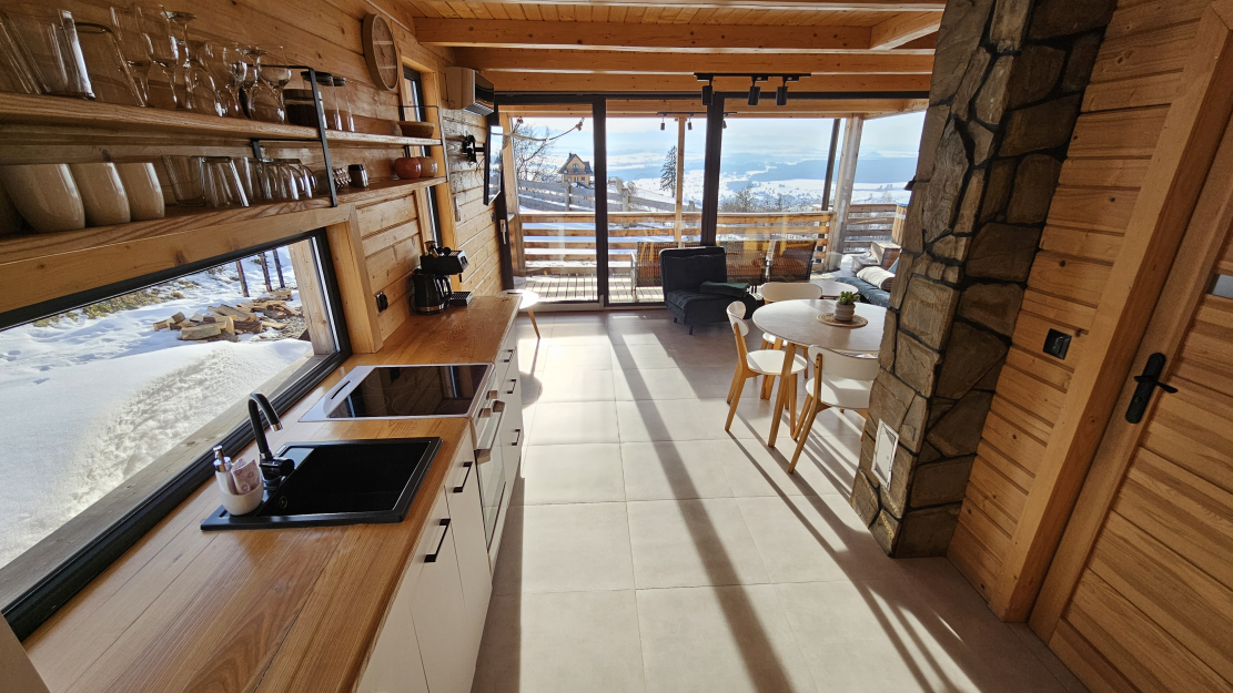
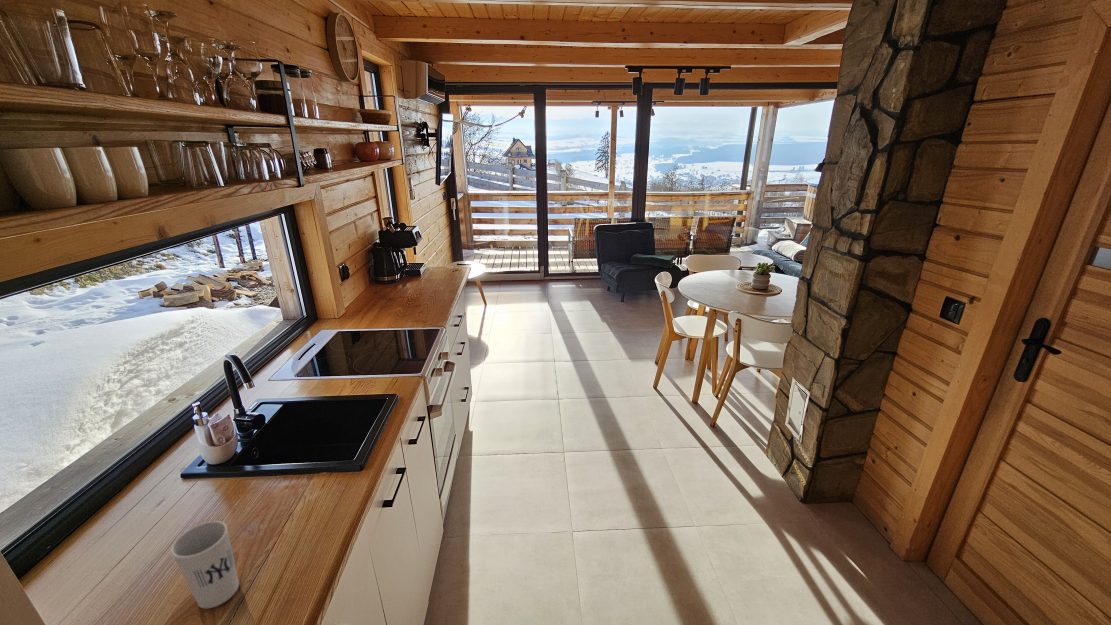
+ cup [170,520,240,609]
